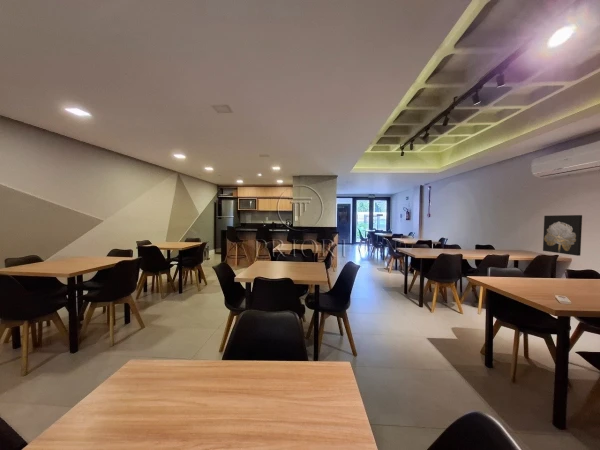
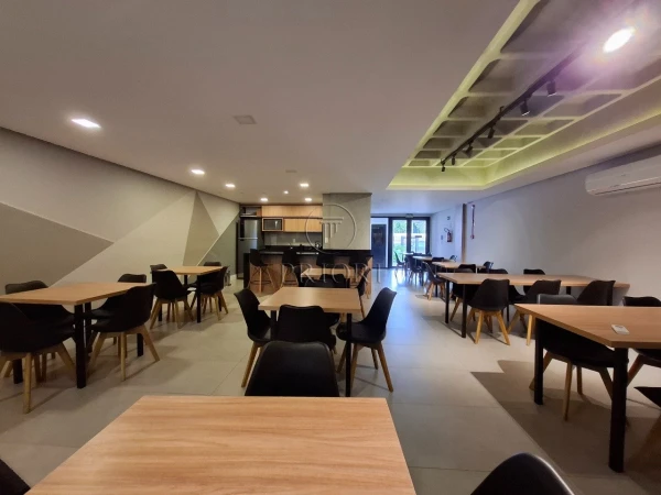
- wall art [542,214,583,257]
